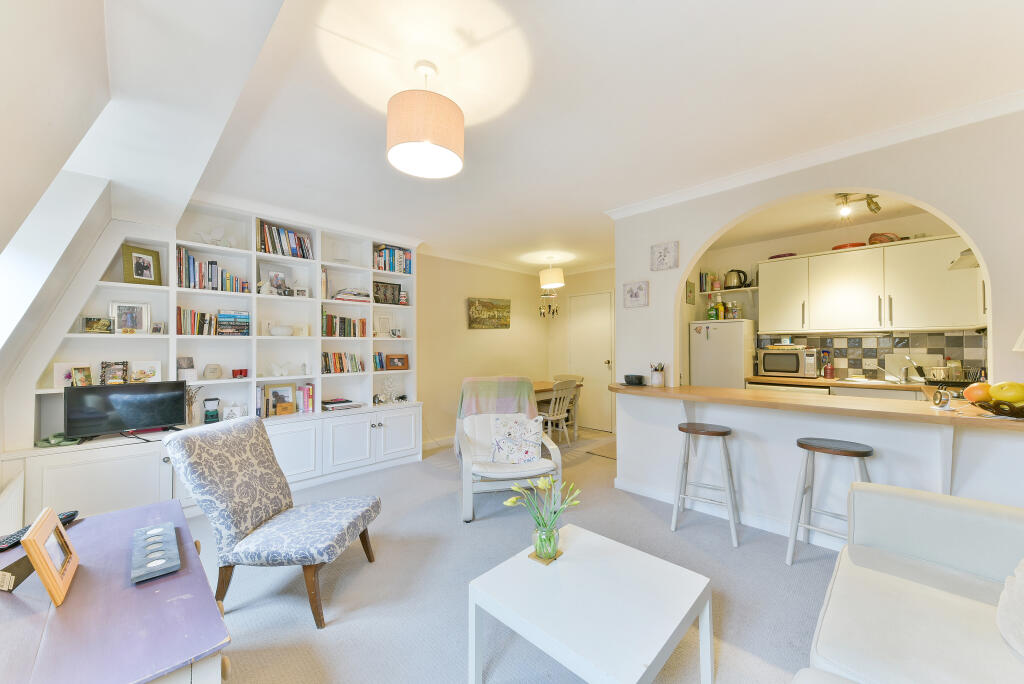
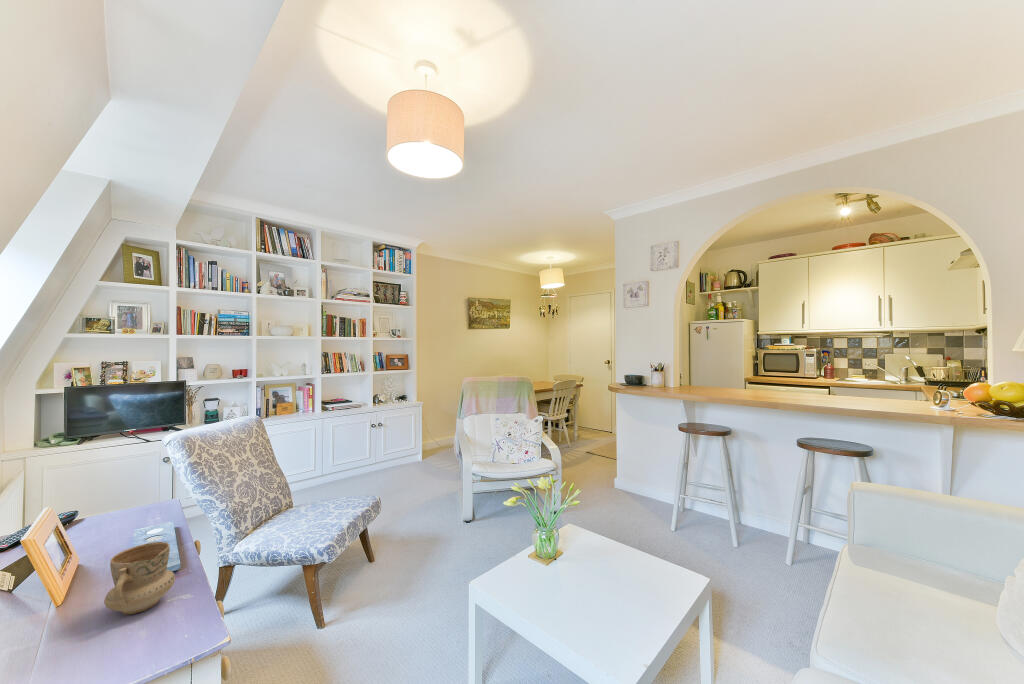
+ mug [103,541,176,615]
